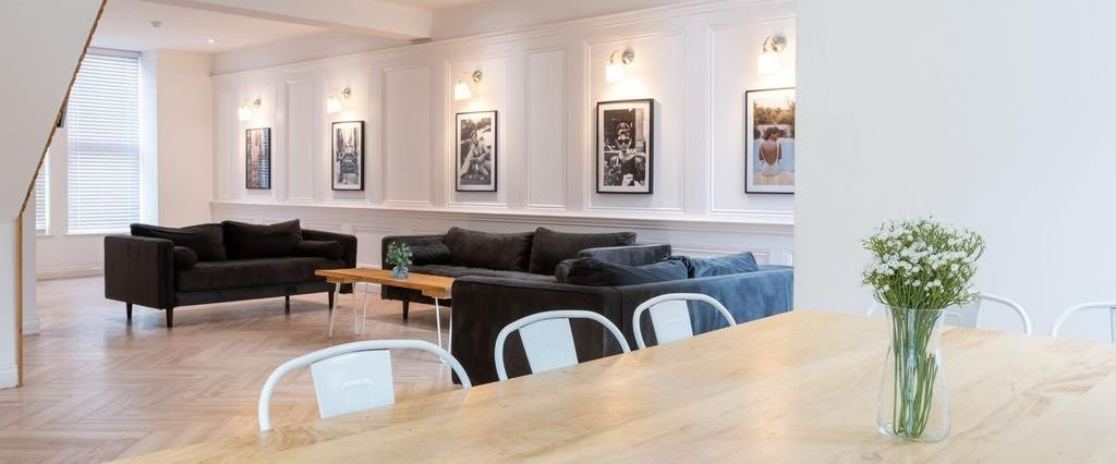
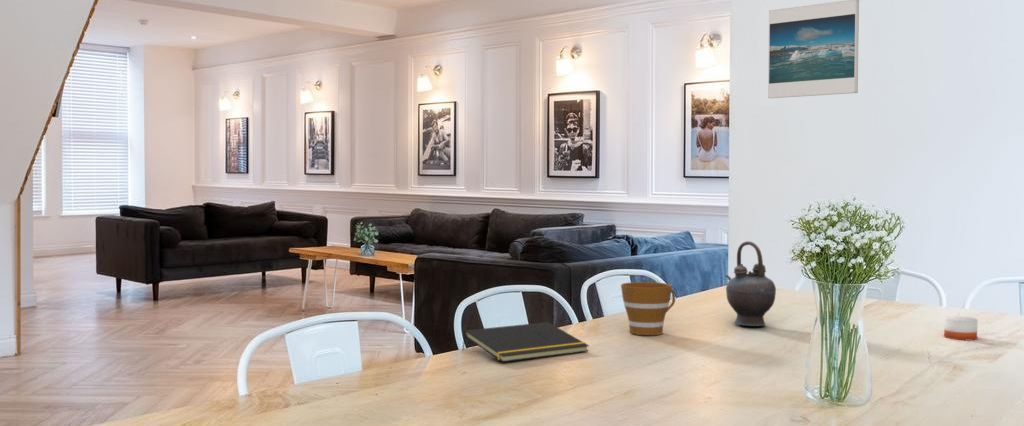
+ notepad [461,321,590,363]
+ teapot [724,240,777,327]
+ candle [943,312,978,341]
+ cup [620,281,676,336]
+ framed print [767,0,860,99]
